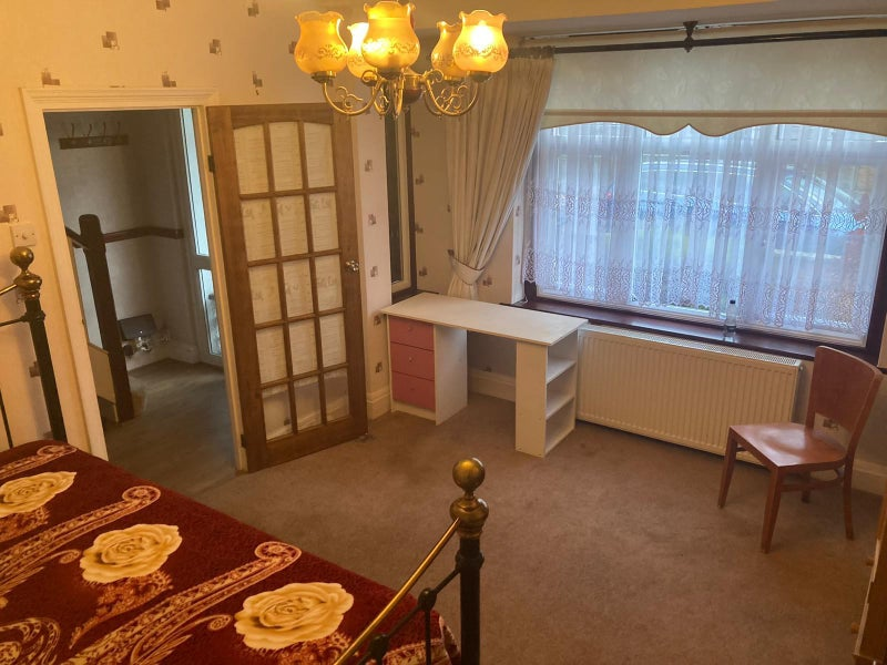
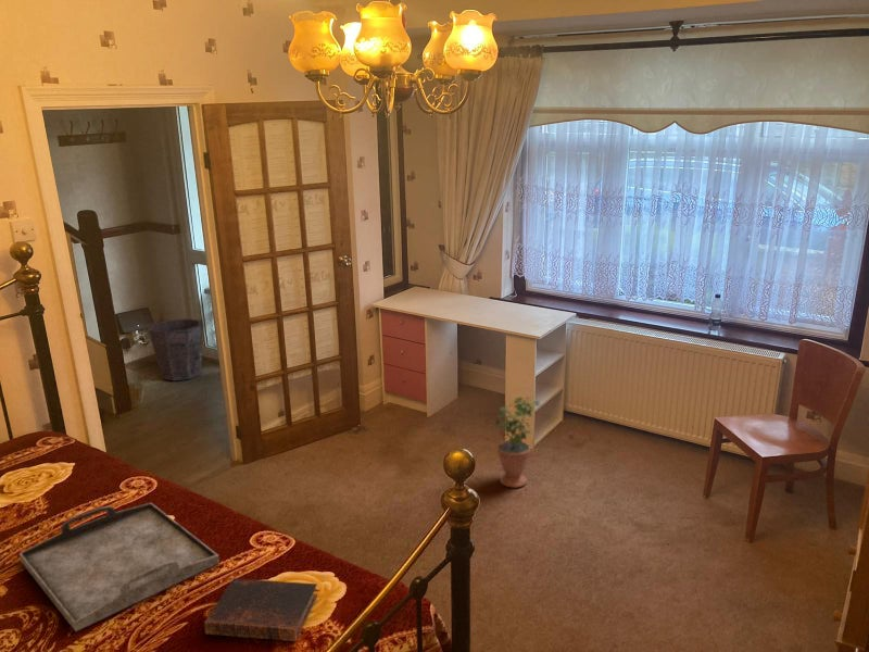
+ book [203,577,318,642]
+ waste bin [148,317,204,381]
+ potted plant [494,392,542,489]
+ serving tray [18,502,221,632]
